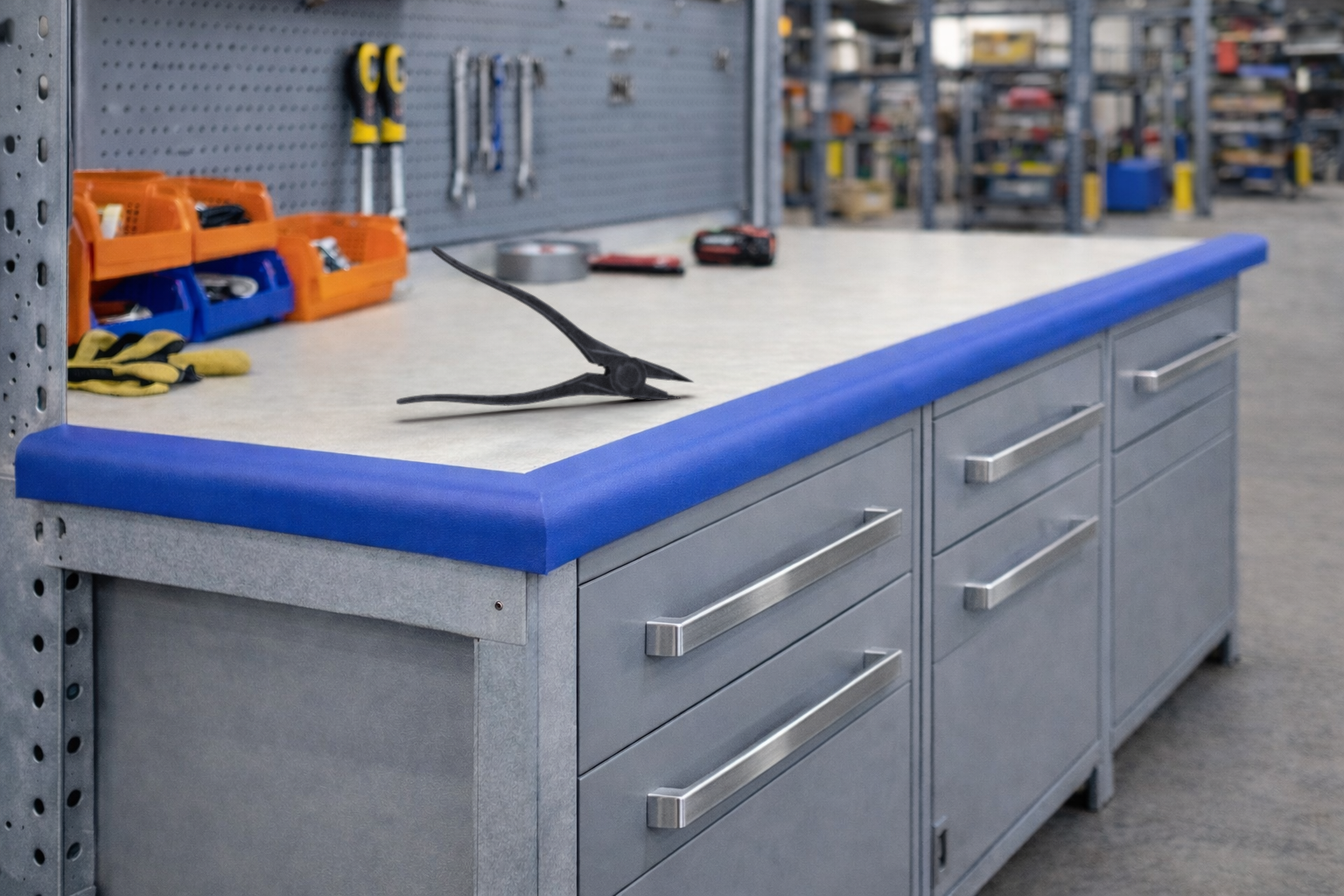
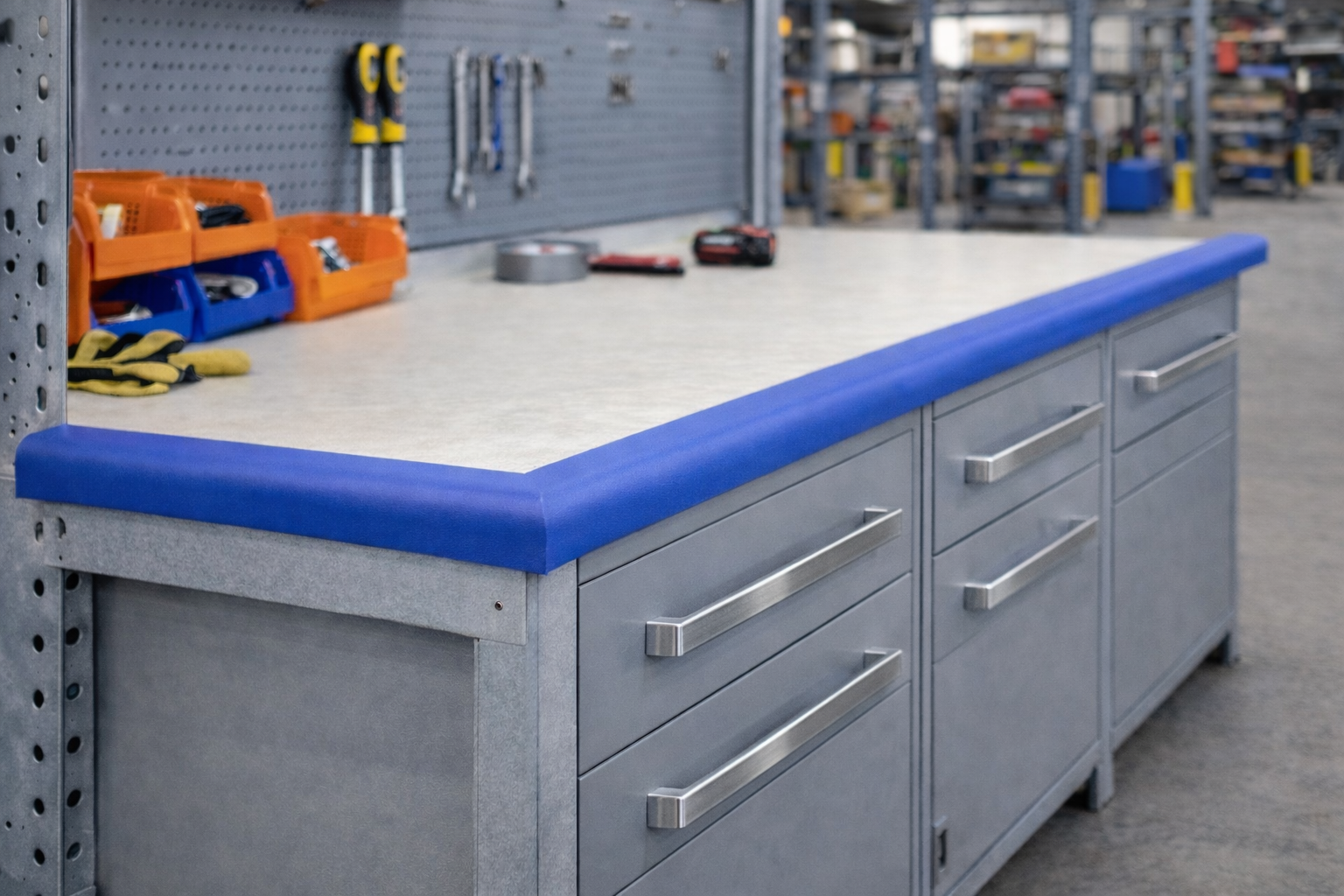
- pliers [395,245,695,407]
